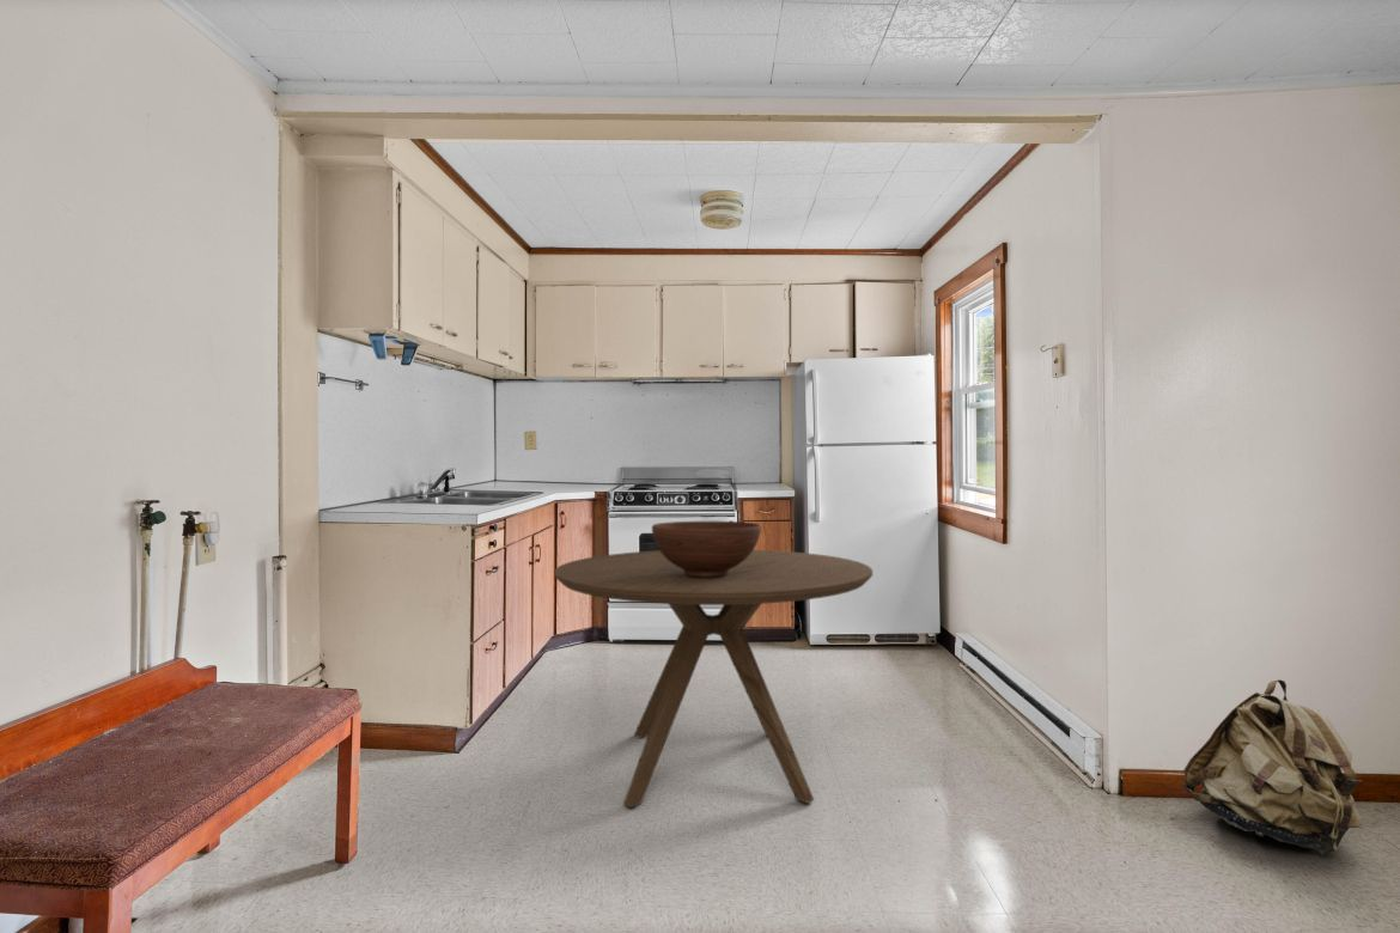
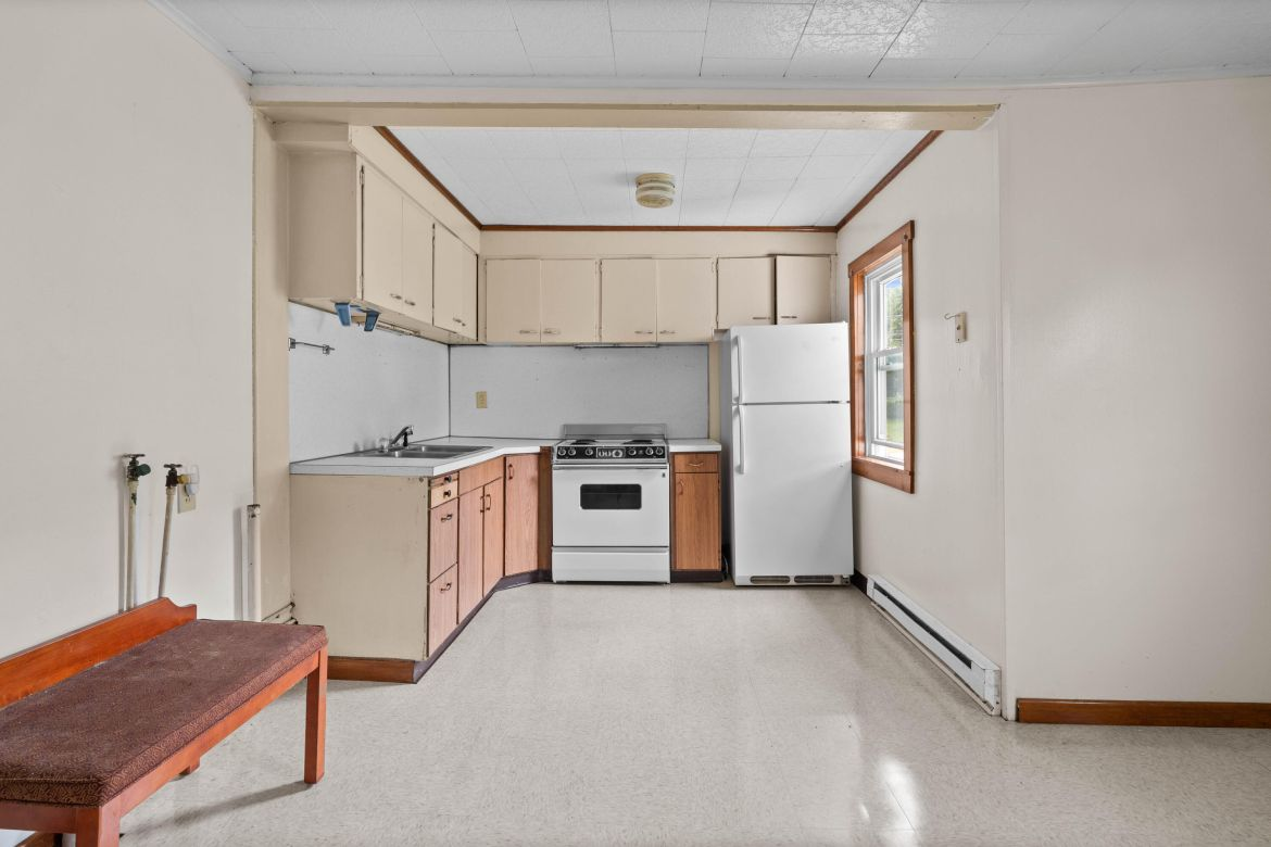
- backpack [1182,678,1363,856]
- dining table [553,549,874,810]
- fruit bowl [651,520,762,578]
